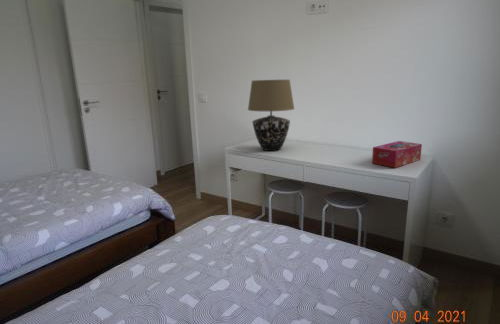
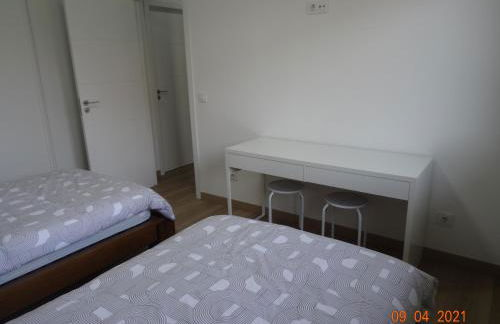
- tissue box [371,140,423,169]
- table lamp [247,79,296,152]
